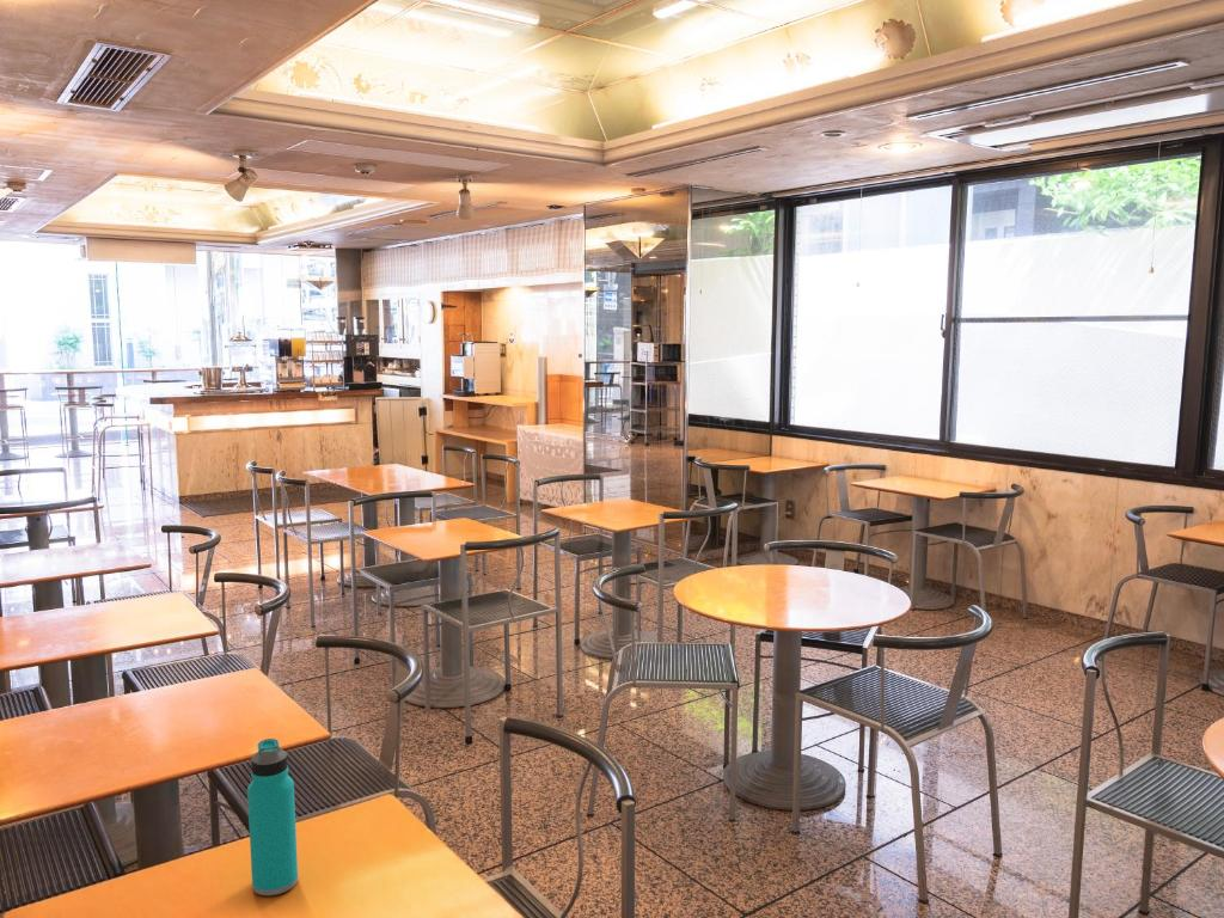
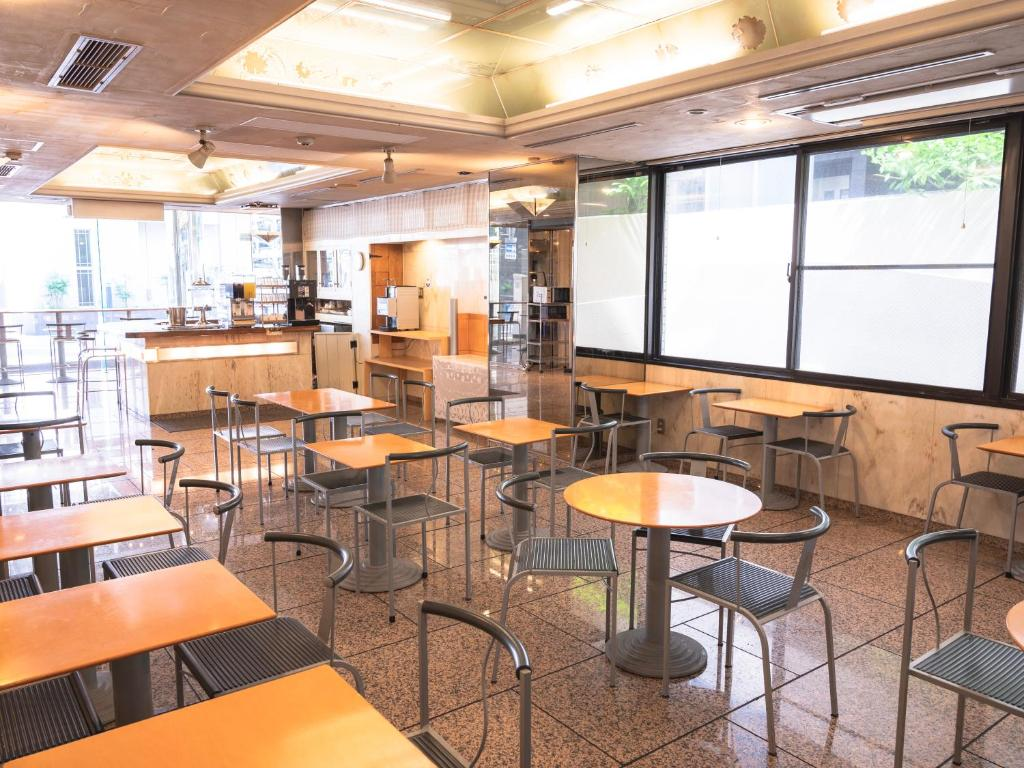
- water bottle [246,738,299,896]
